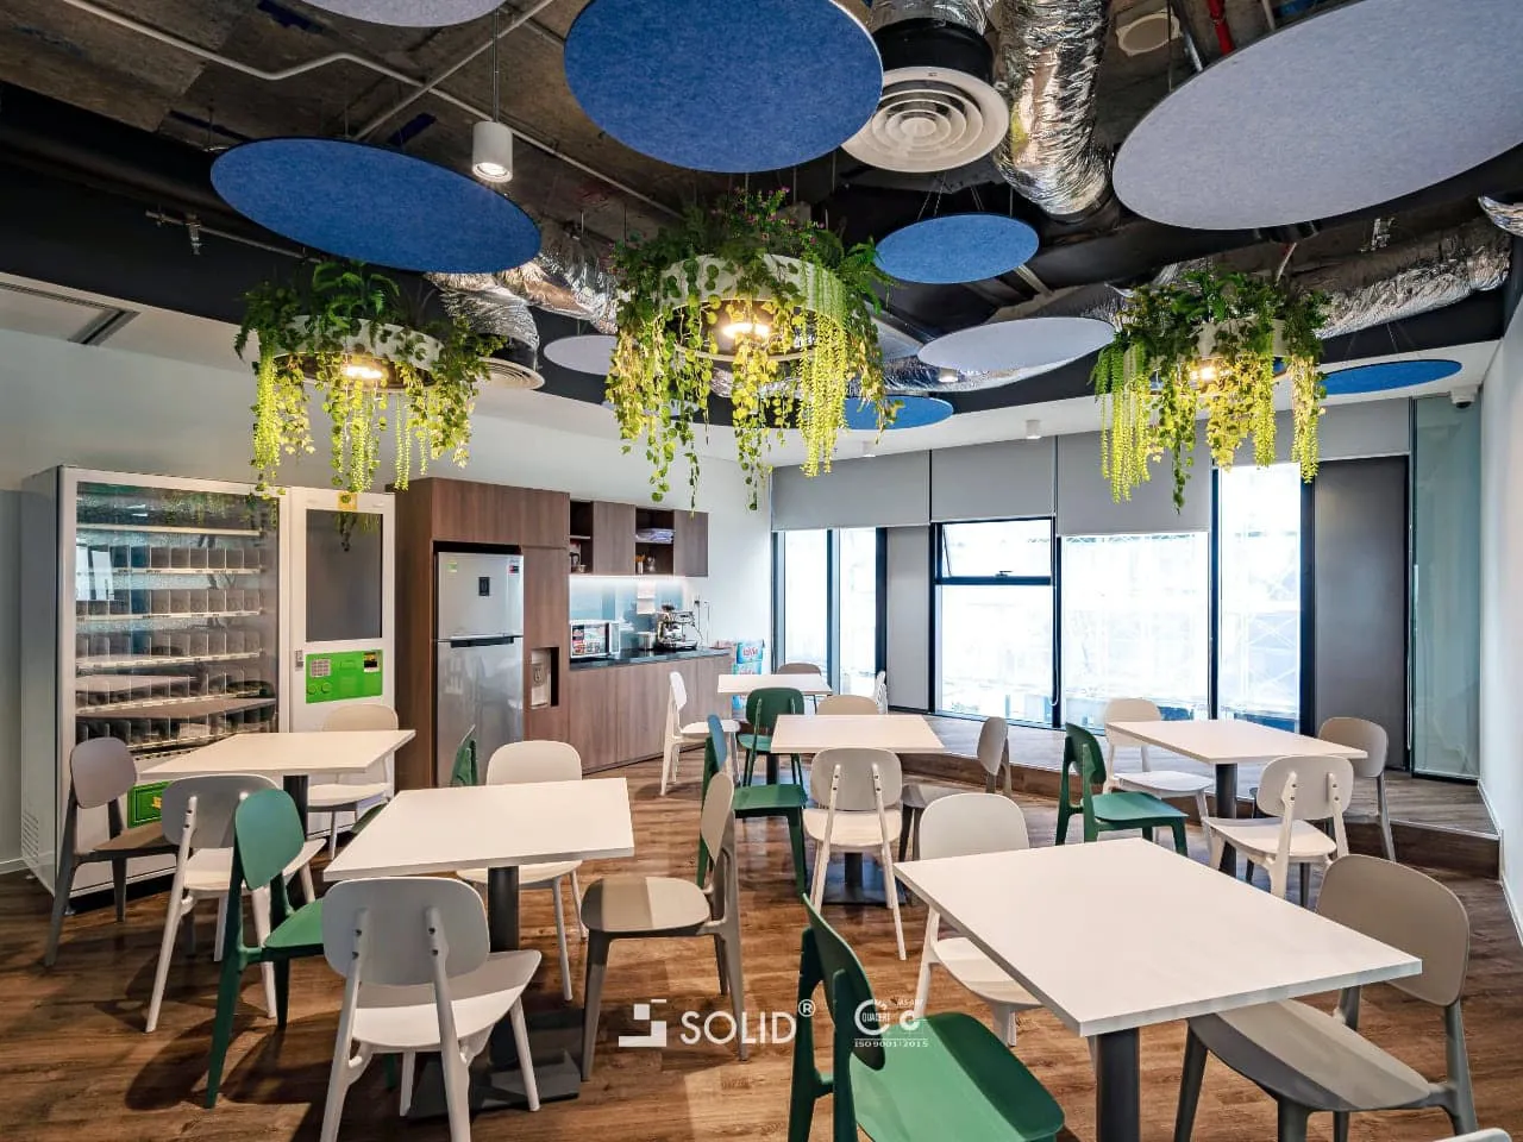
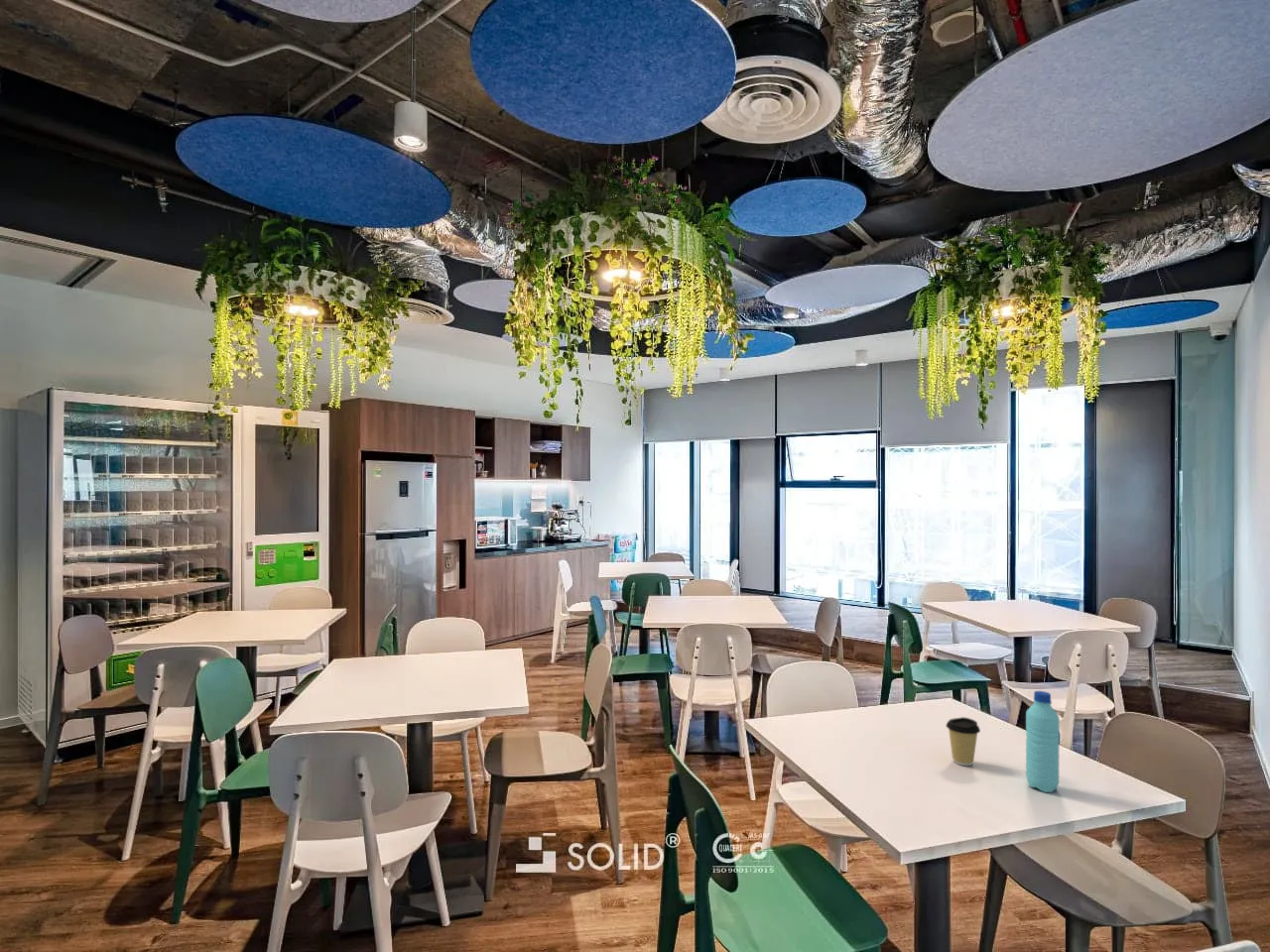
+ coffee cup [945,716,981,767]
+ water bottle [1025,690,1061,793]
